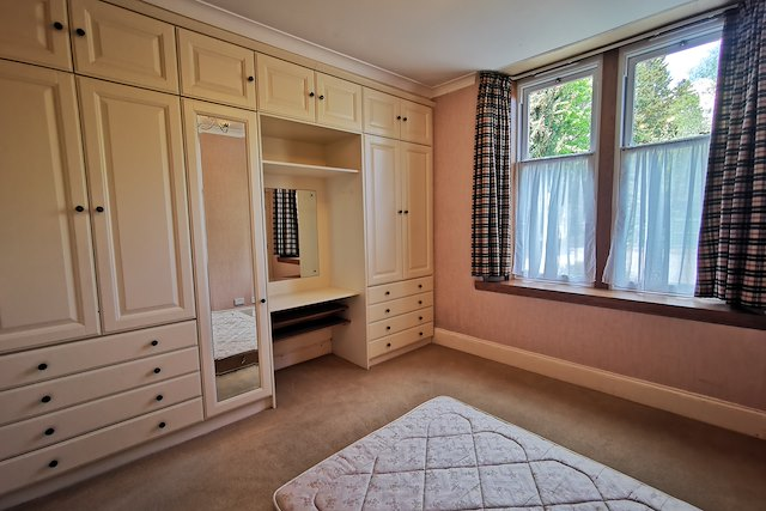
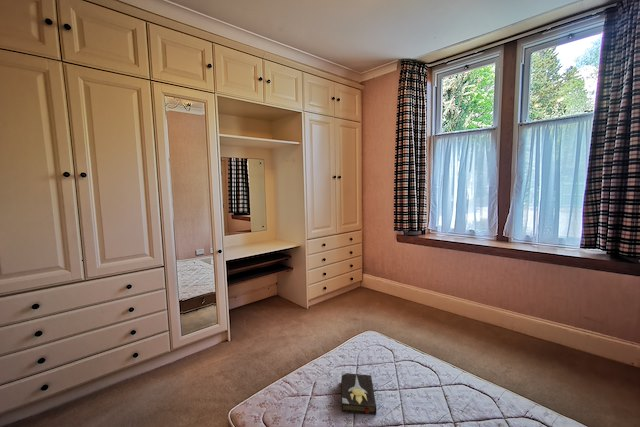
+ hardback book [340,371,378,416]
